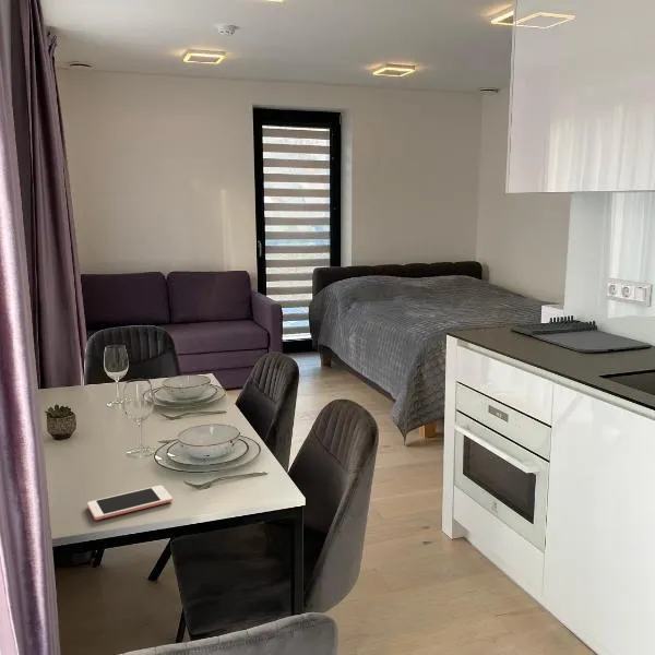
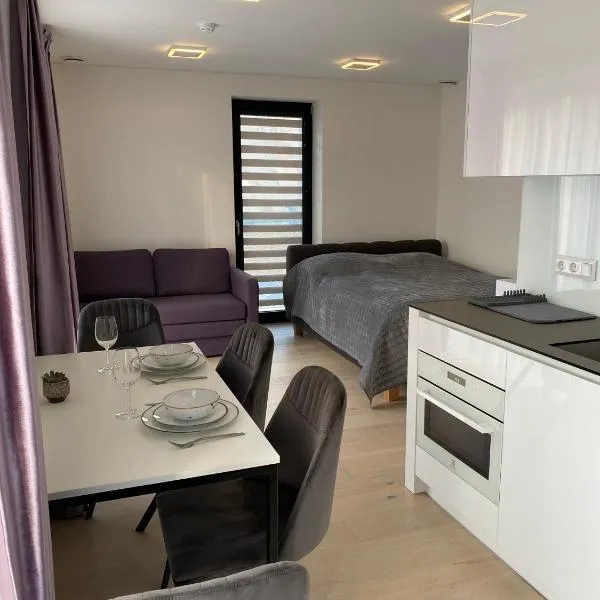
- cell phone [86,485,174,521]
